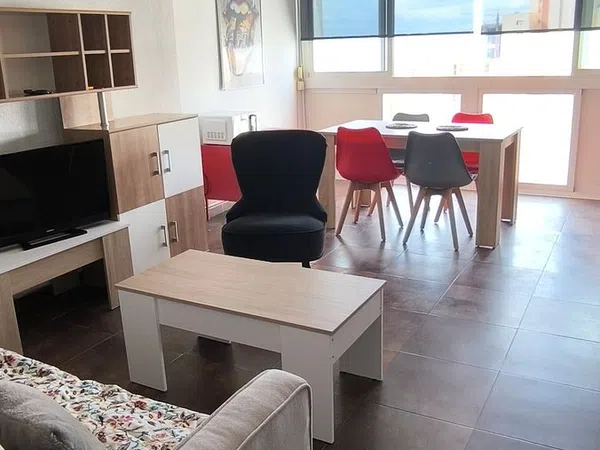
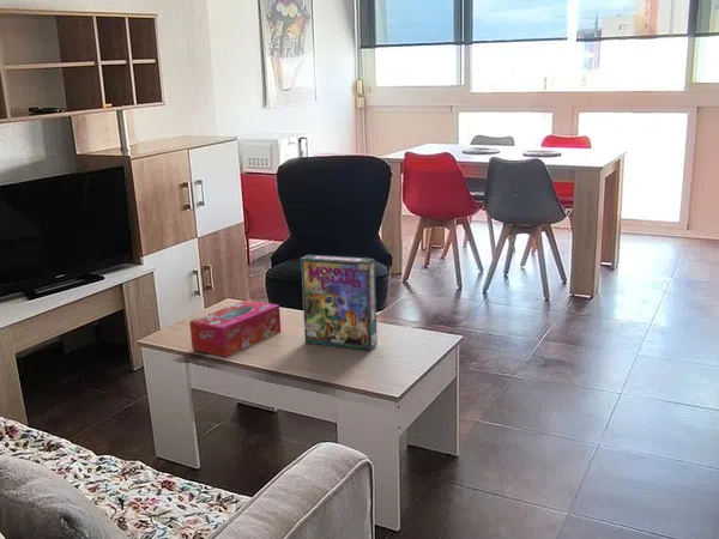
+ game box [300,254,379,351]
+ tissue box [188,298,282,358]
